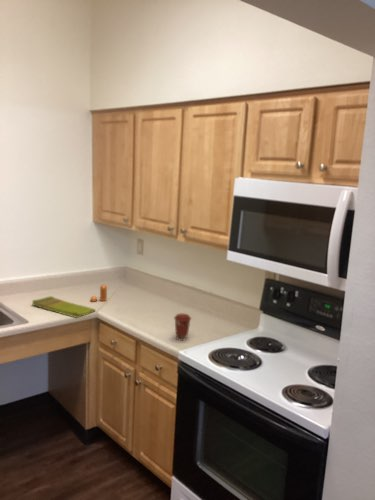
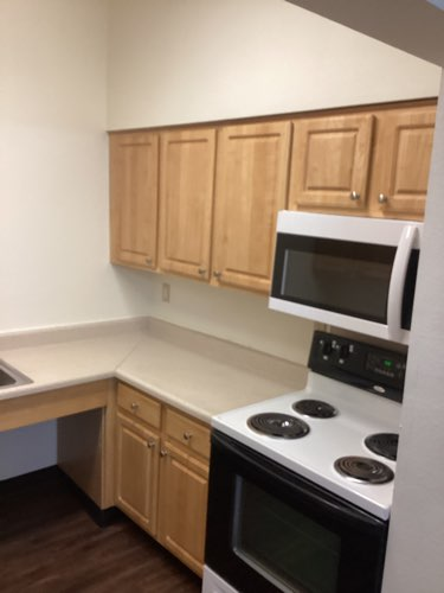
- pepper shaker [89,284,108,303]
- dish towel [31,295,97,319]
- coffee cup [173,313,192,342]
